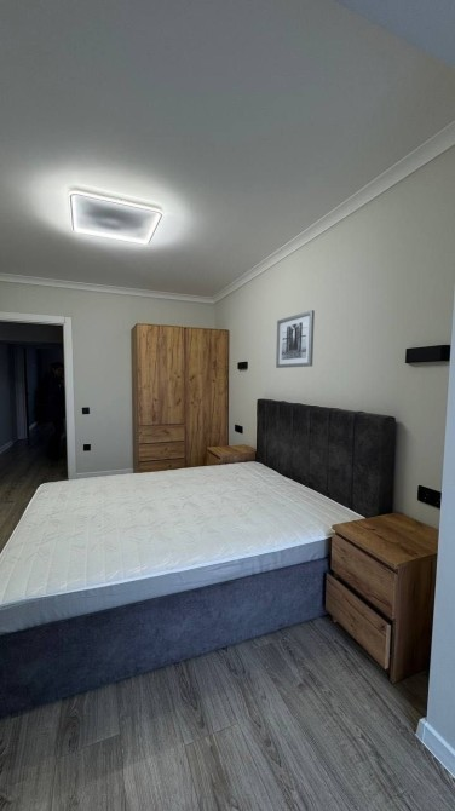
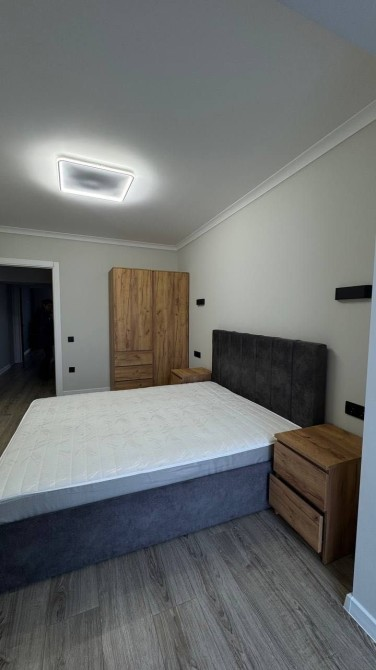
- wall art [275,309,316,369]
